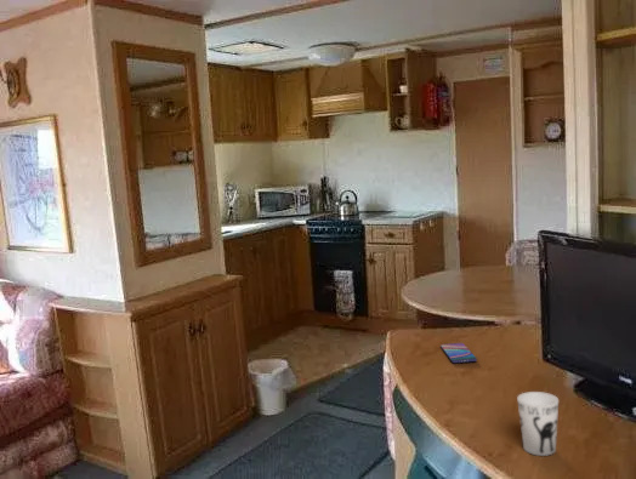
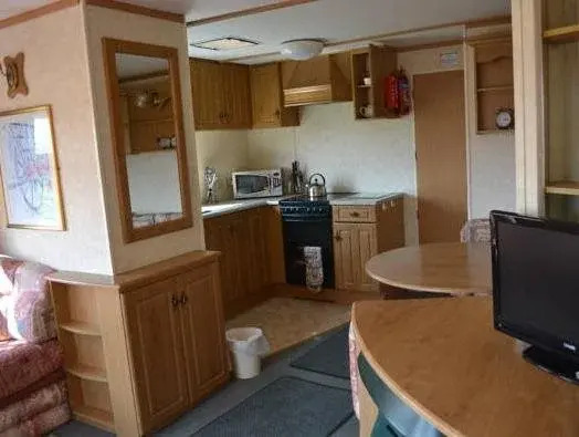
- smartphone [439,342,478,364]
- cup [516,390,560,457]
